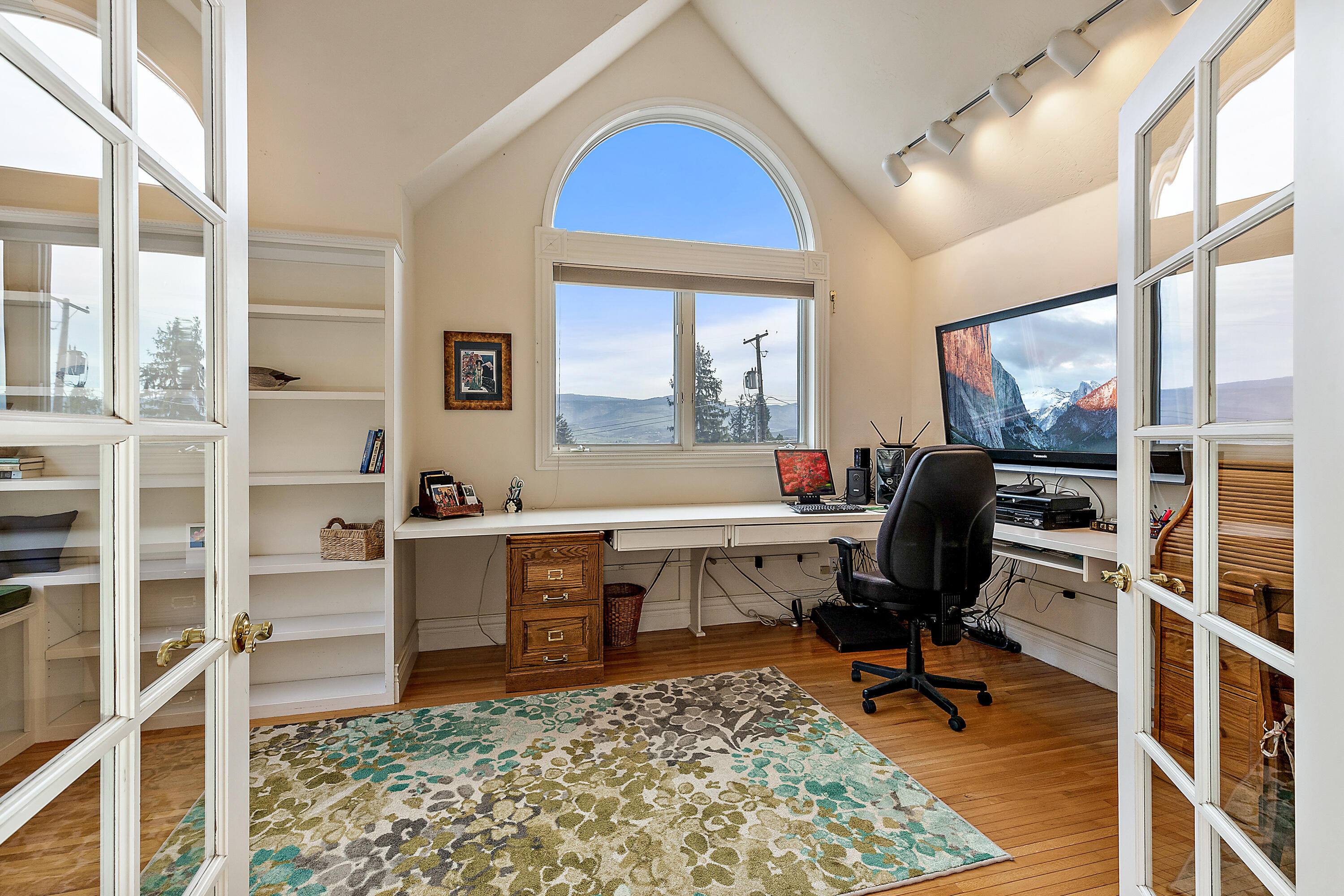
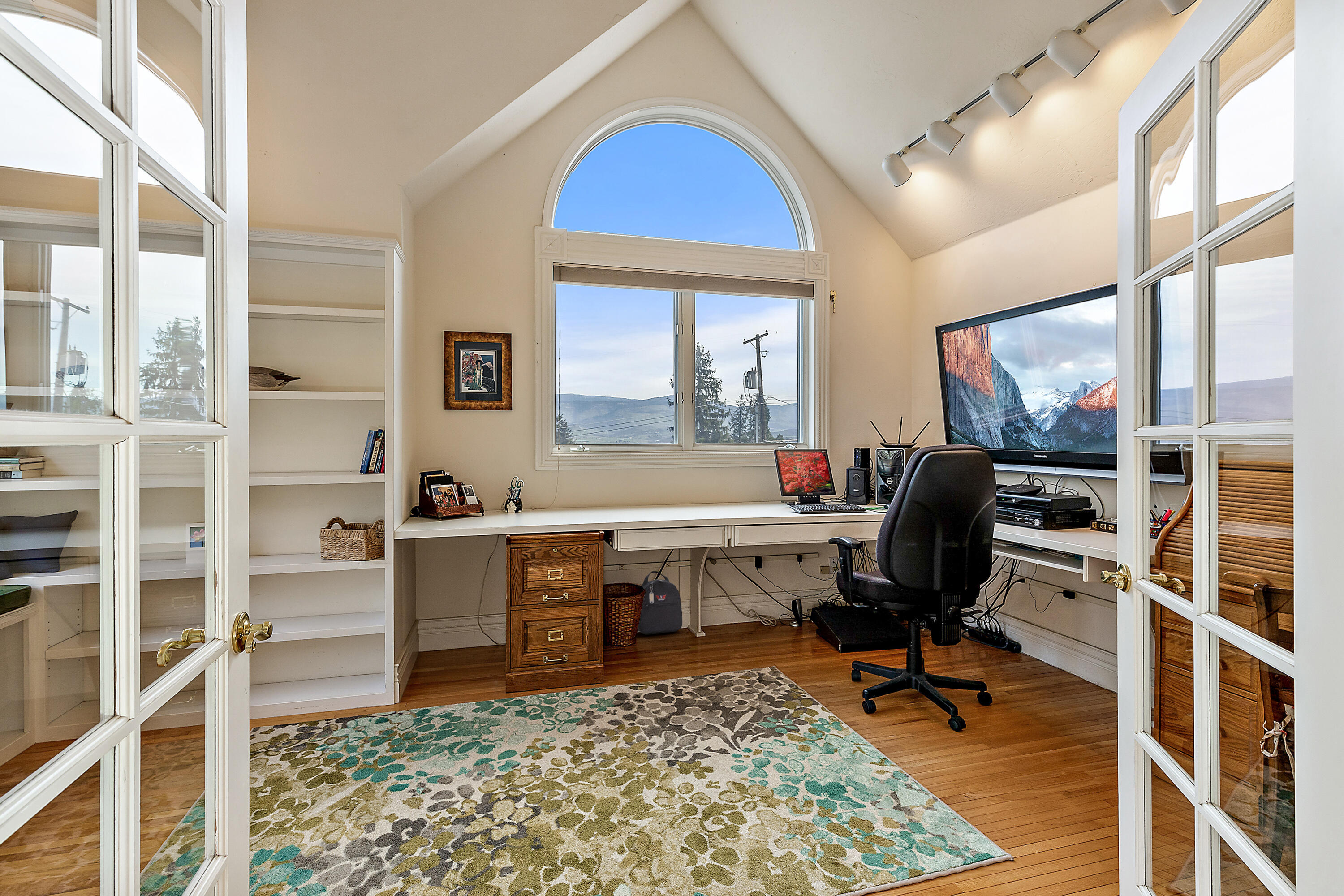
+ backpack [637,571,683,635]
